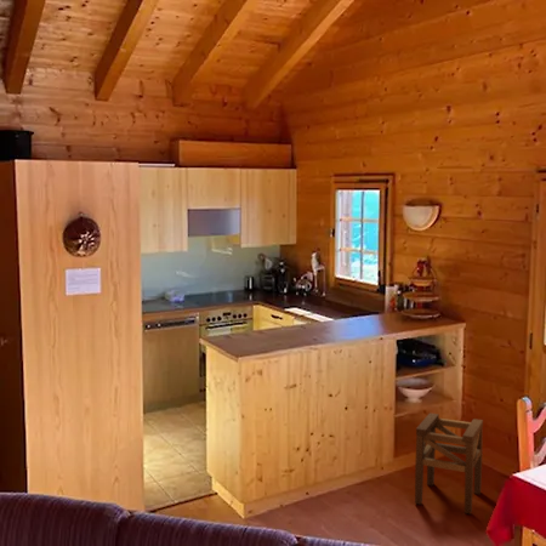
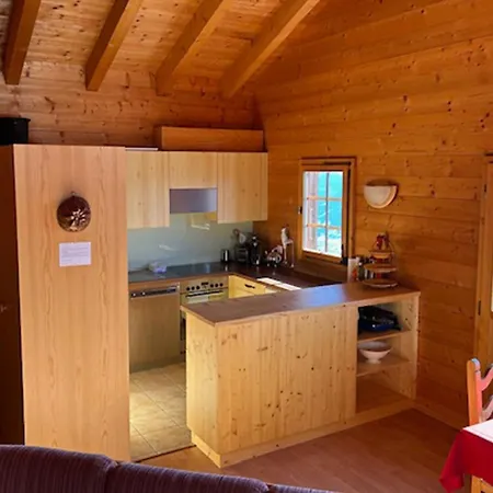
- stool [414,411,484,516]
